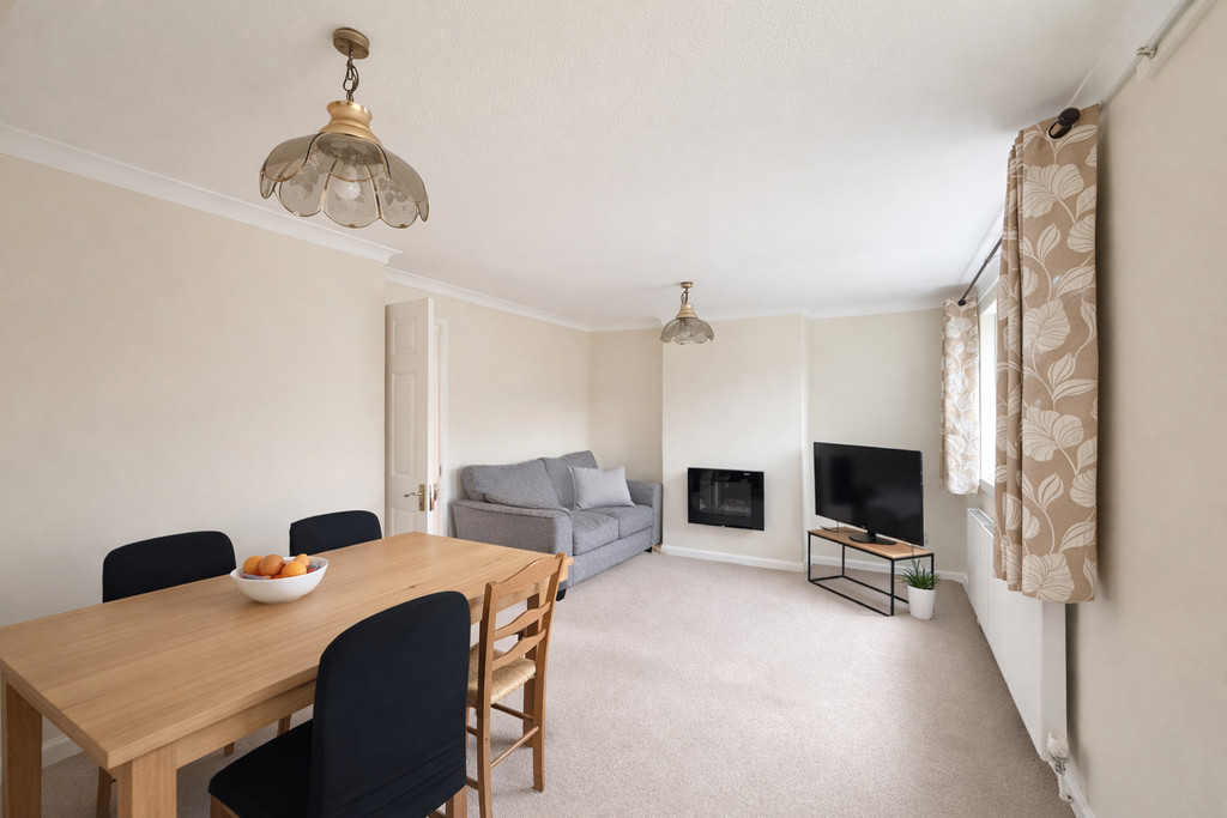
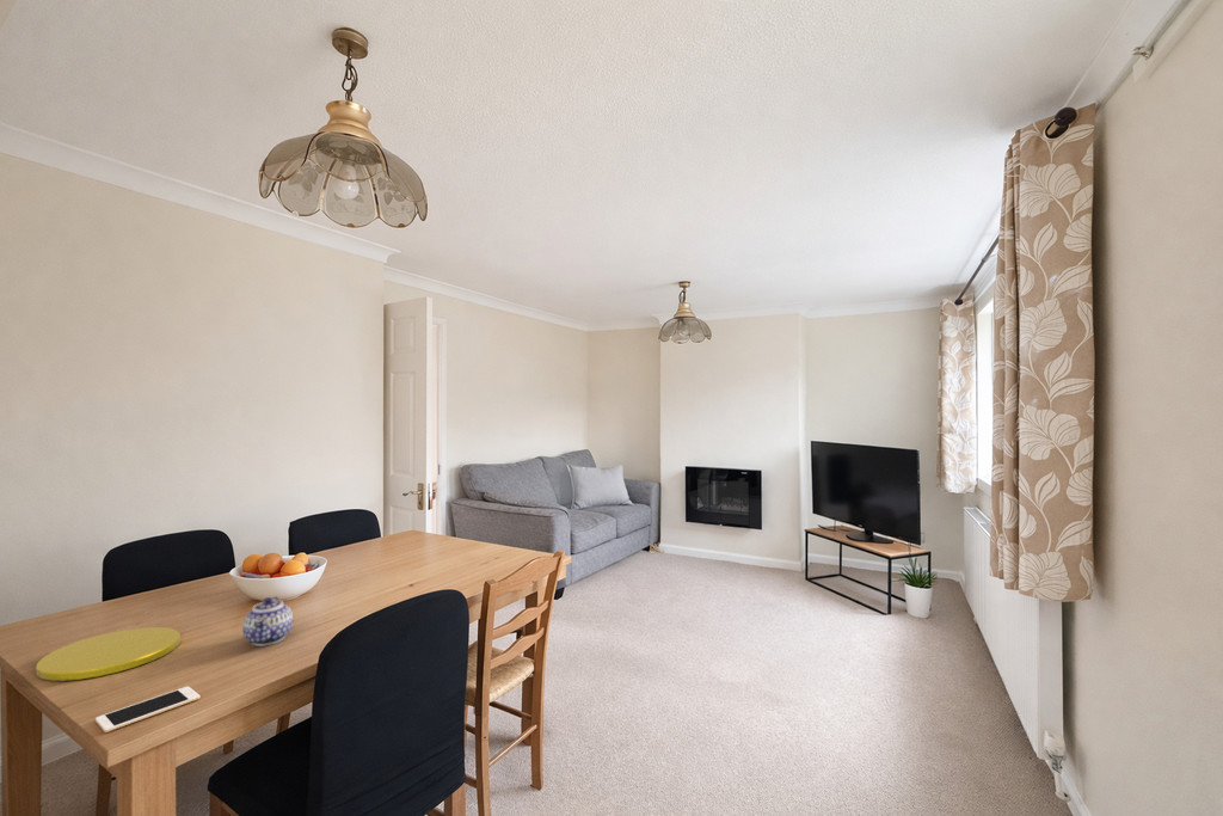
+ teapot [241,595,294,648]
+ cell phone [94,686,202,734]
+ plate [35,626,182,682]
